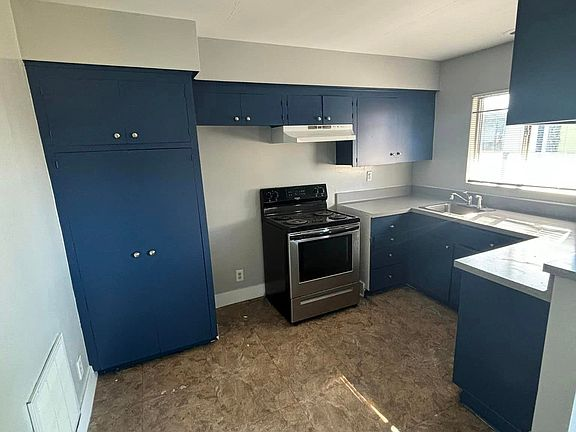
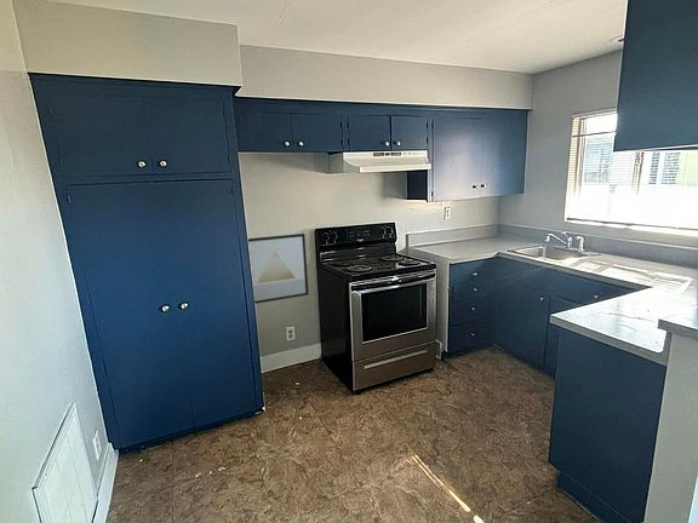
+ wall art [247,232,310,305]
